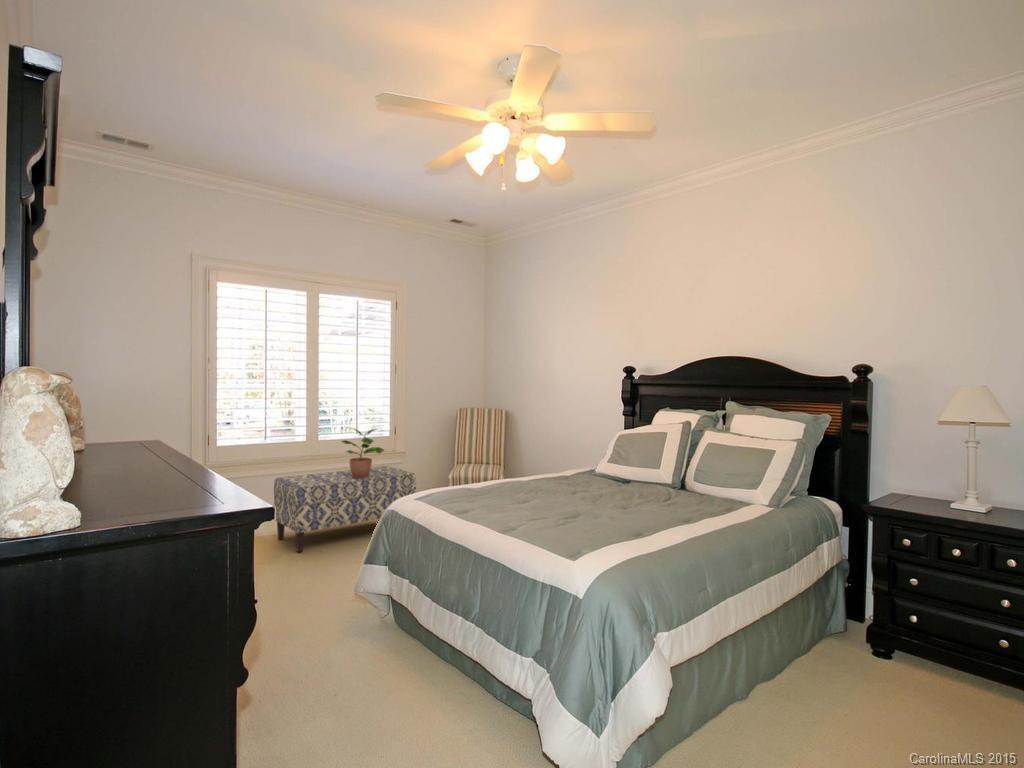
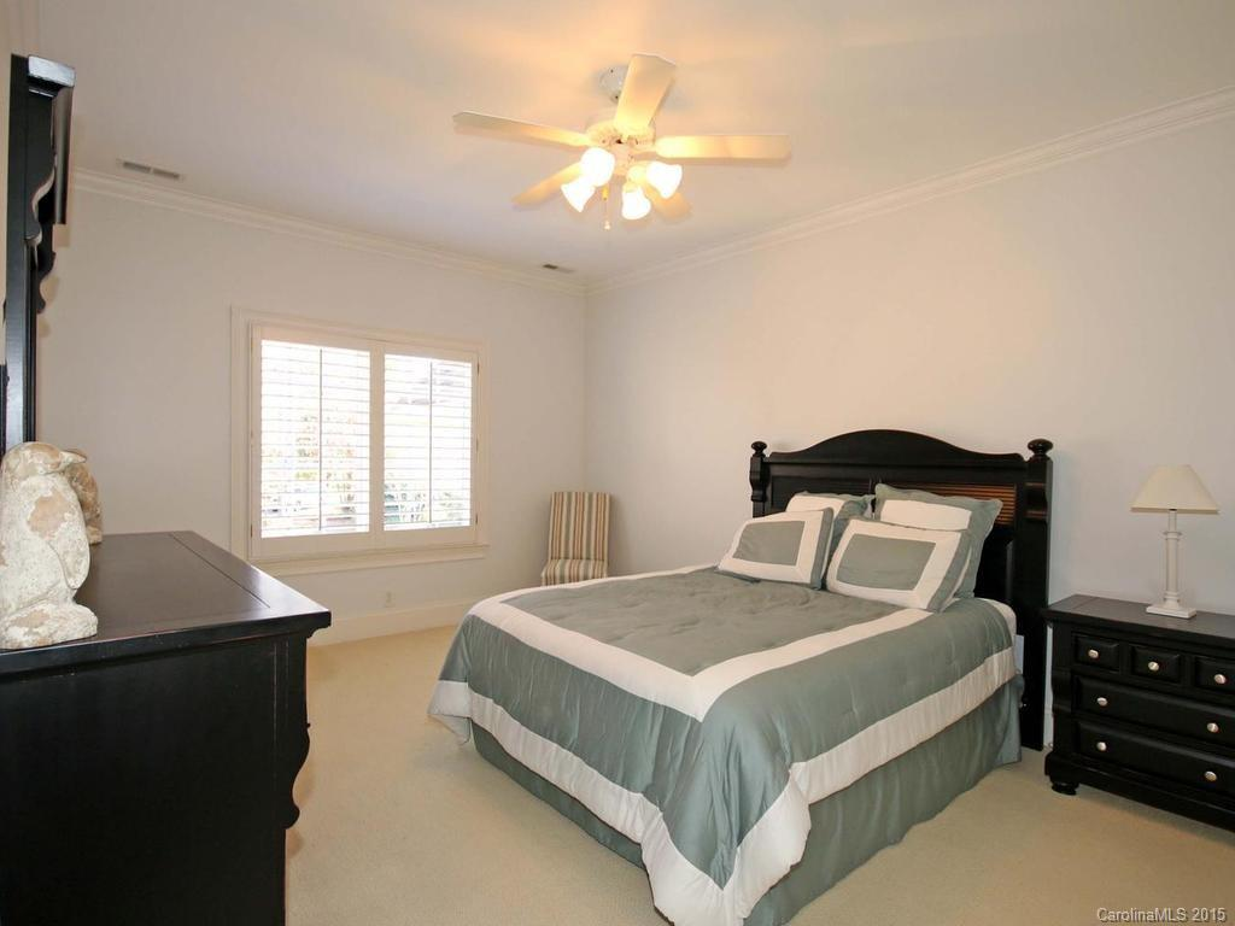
- bench [273,465,417,553]
- potted plant [340,427,385,478]
